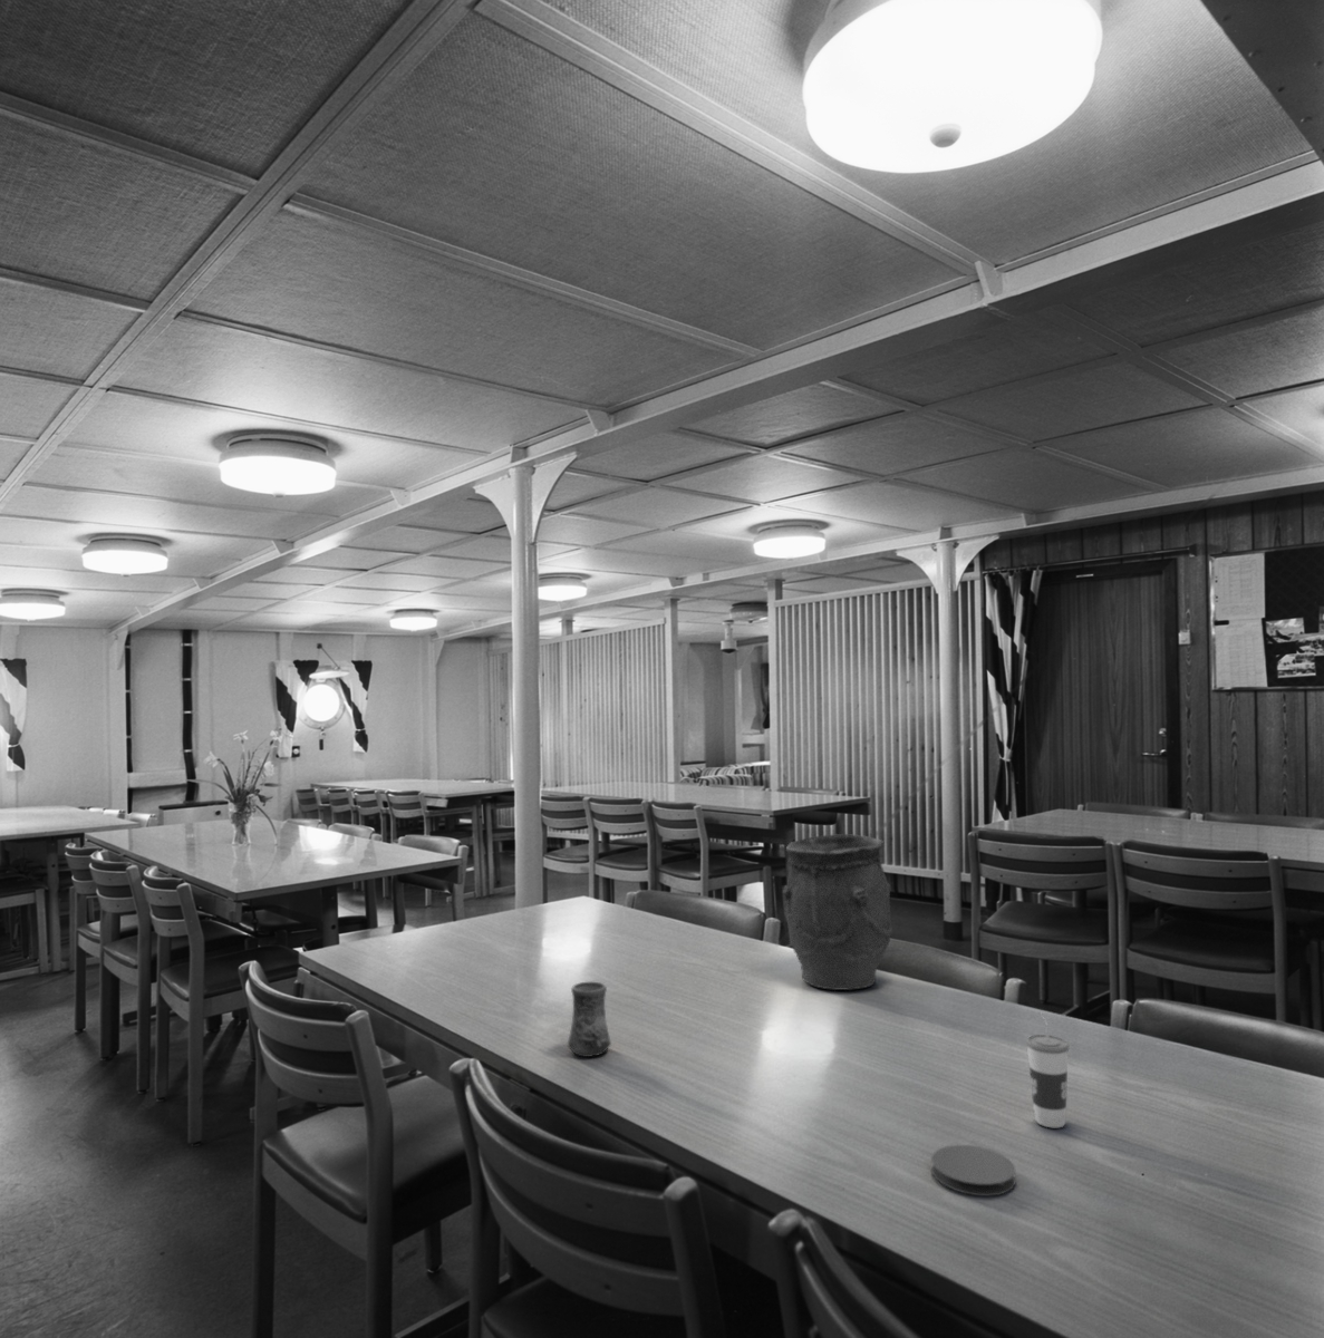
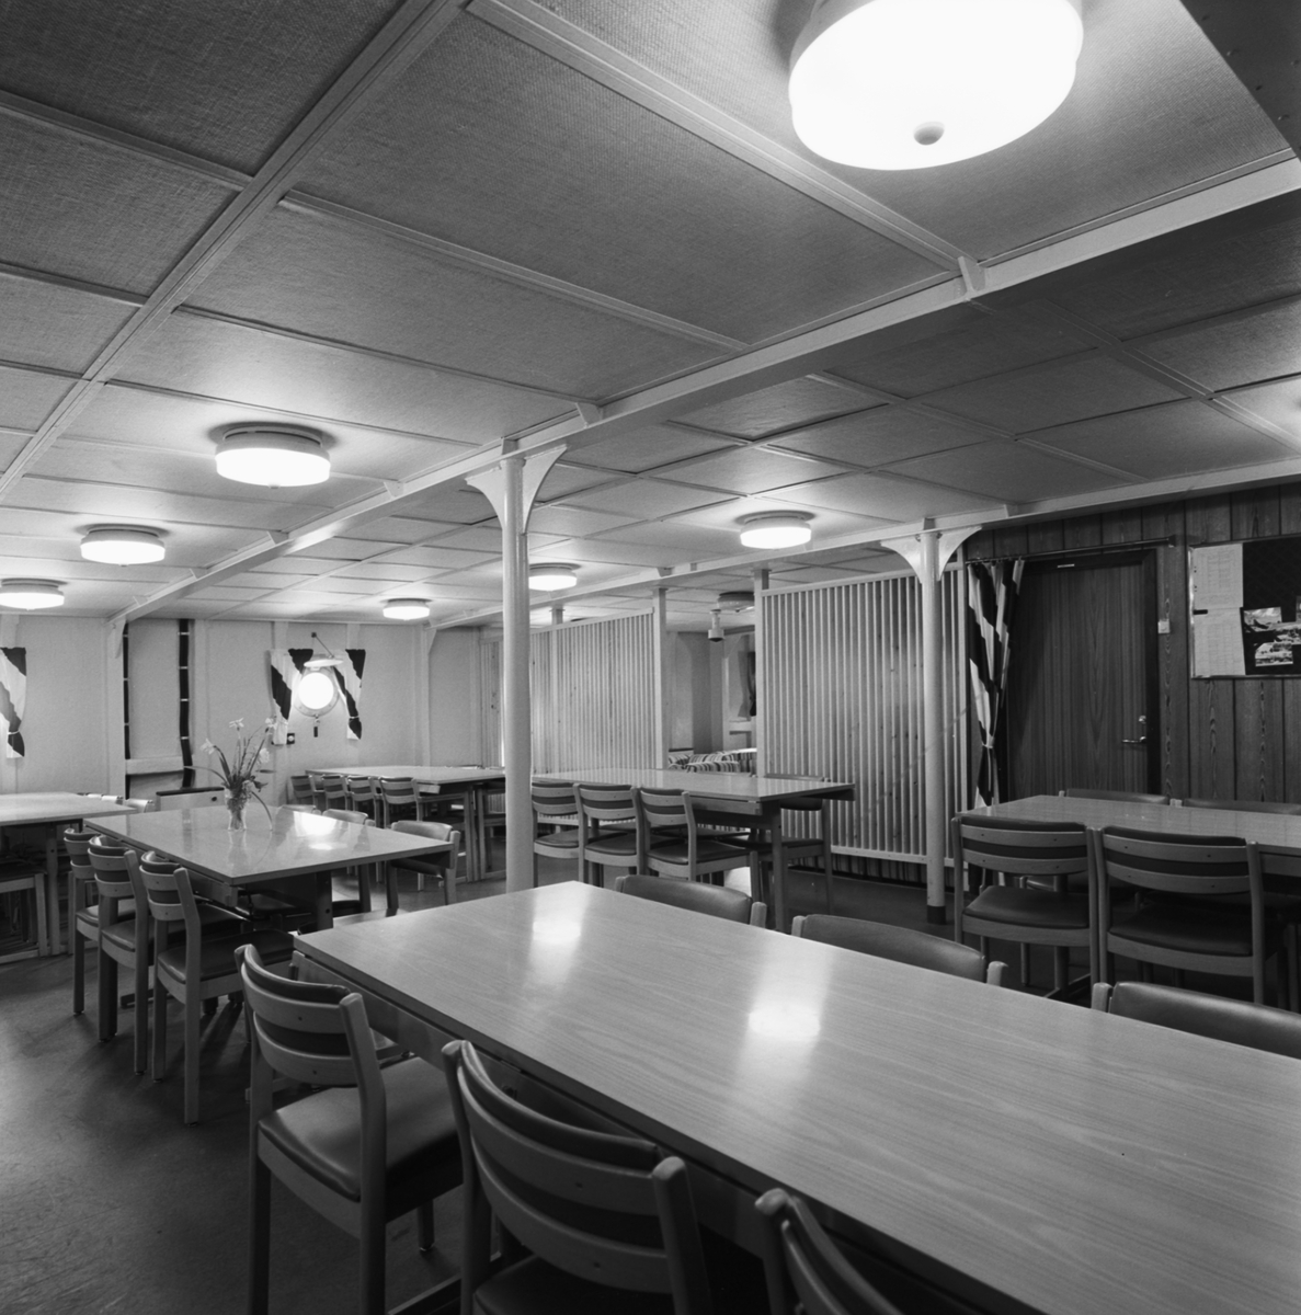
- coaster [930,1144,1017,1196]
- cup [566,980,612,1058]
- vase [782,833,894,991]
- cup [1025,1011,1069,1128]
